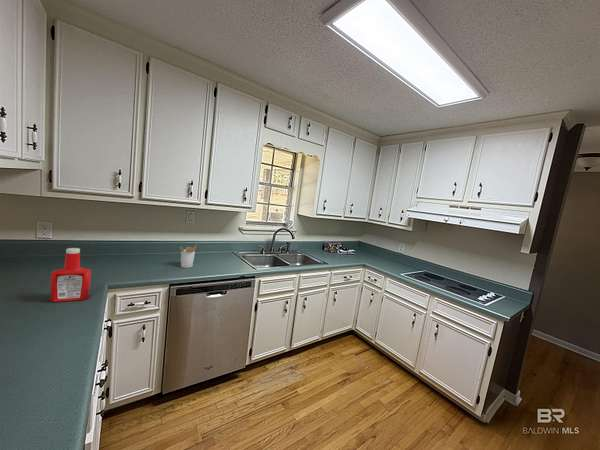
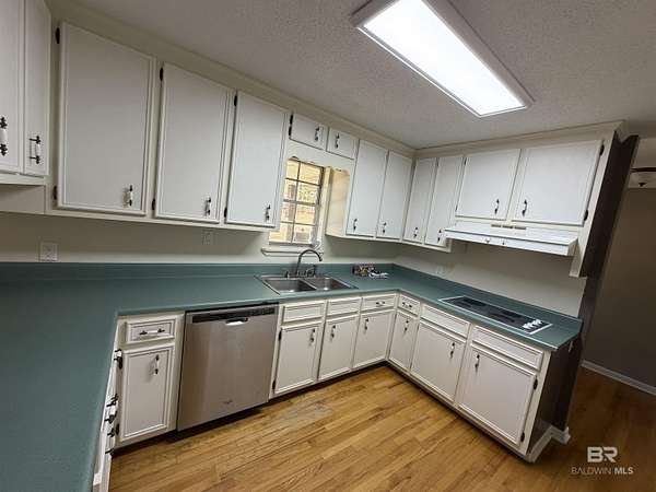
- utensil holder [178,243,197,269]
- soap bottle [49,247,92,303]
